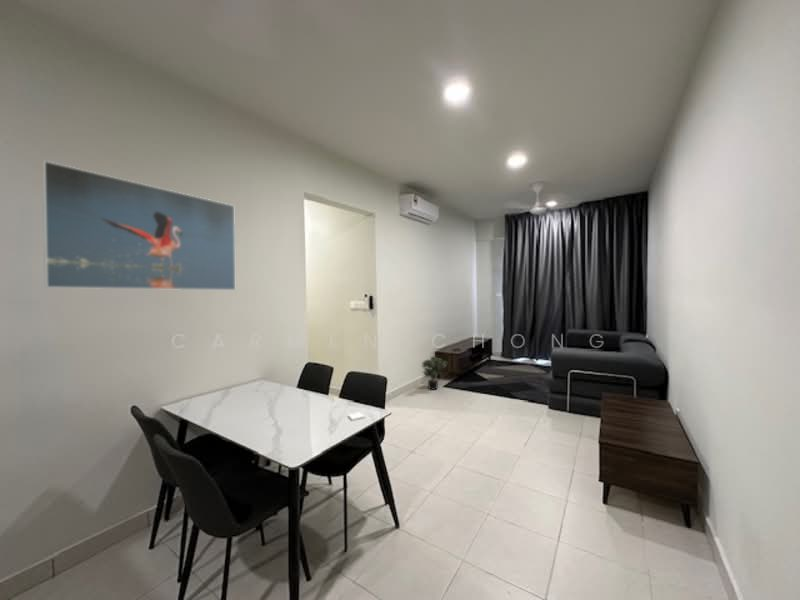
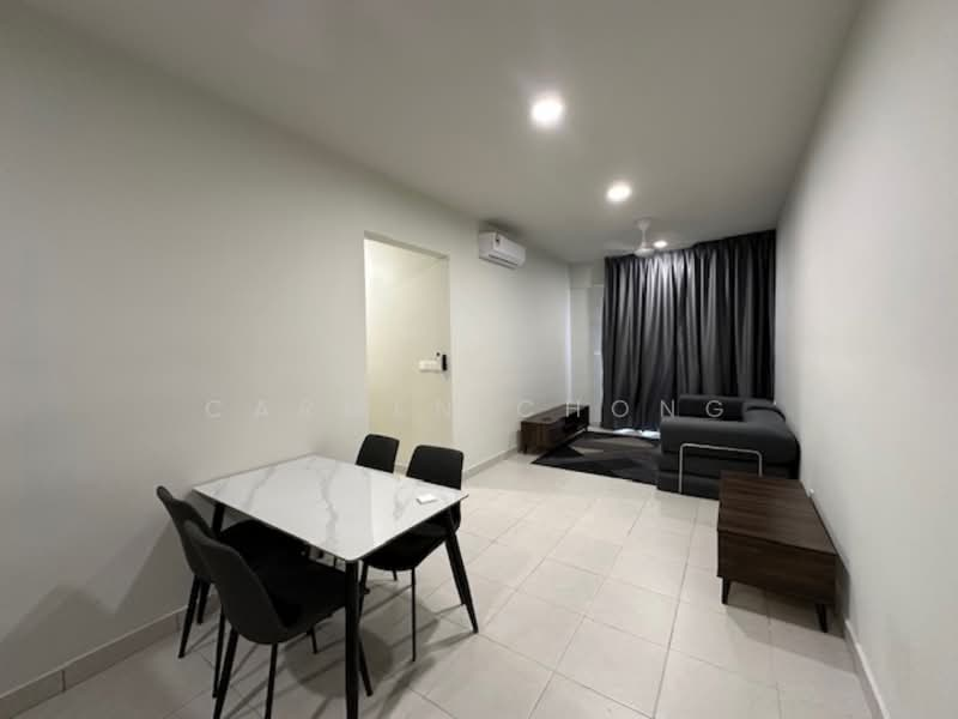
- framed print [42,160,236,291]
- potted plant [420,355,449,391]
